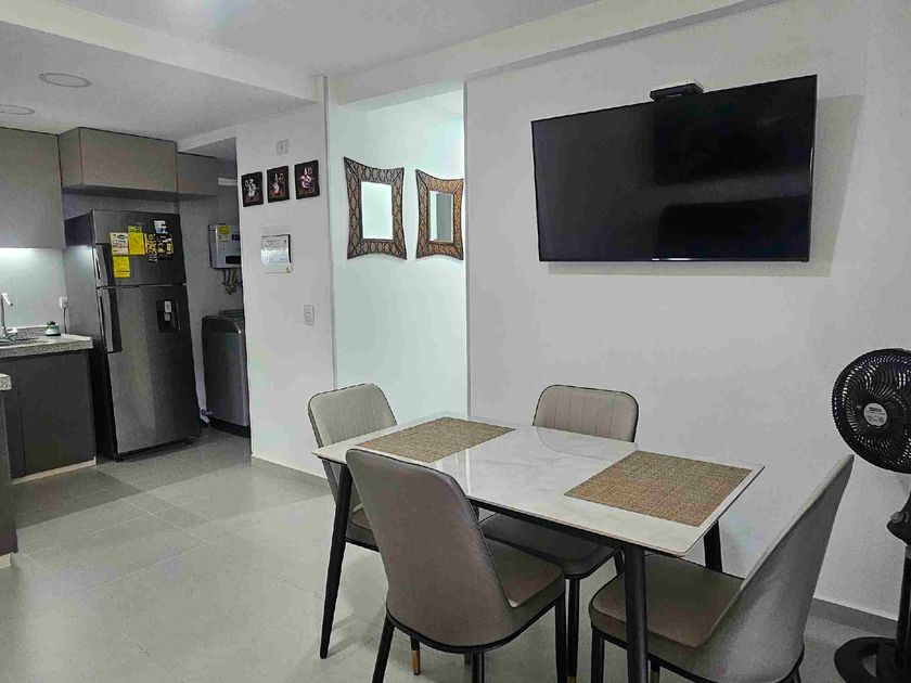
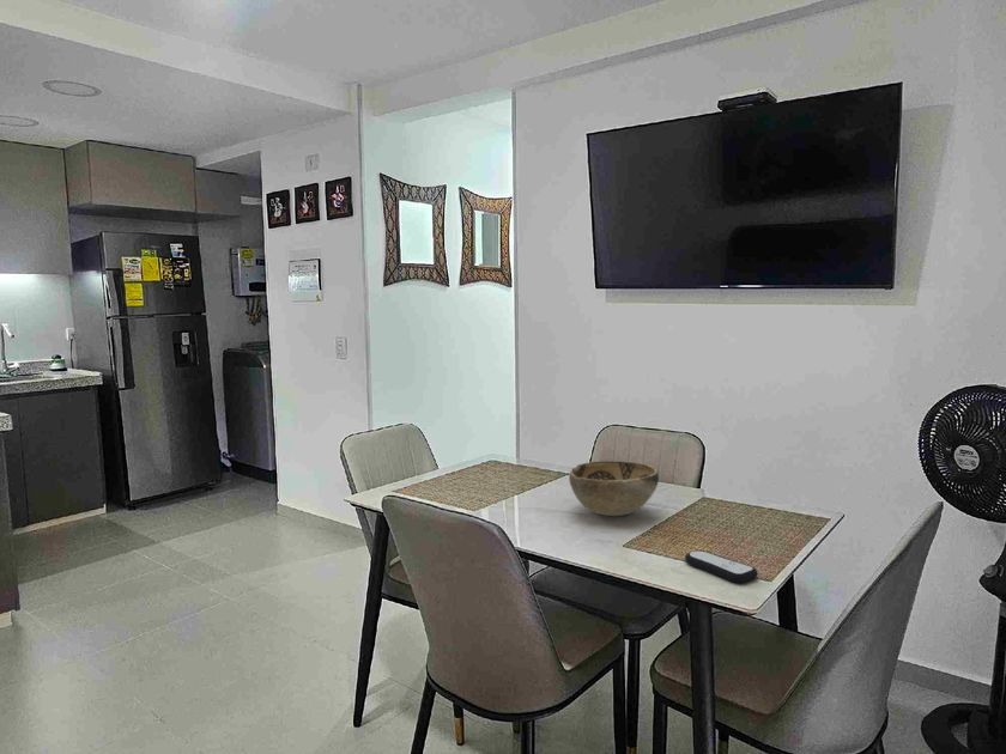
+ decorative bowl [568,460,660,517]
+ remote control [684,549,759,584]
